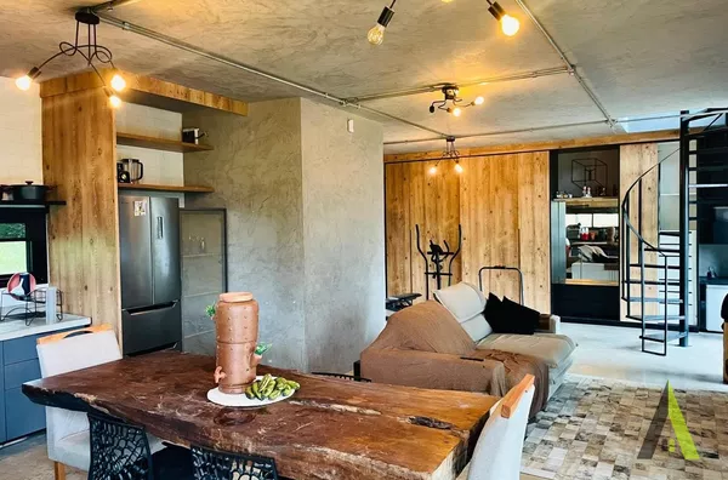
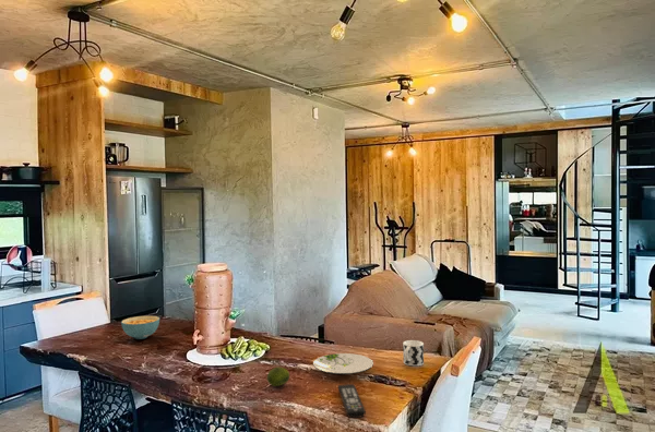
+ cereal bowl [120,315,160,340]
+ cup [402,339,425,367]
+ fruit [266,367,290,387]
+ plate [312,352,374,375]
+ remote control [337,383,367,419]
